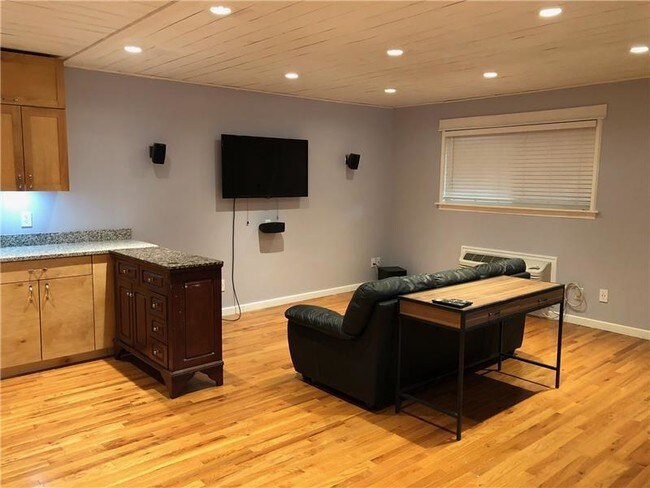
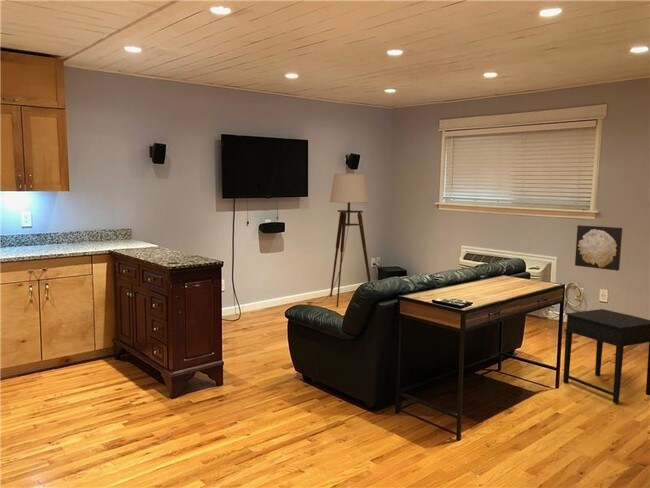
+ side table [562,308,650,404]
+ floor lamp [305,173,372,308]
+ wall art [574,224,623,271]
